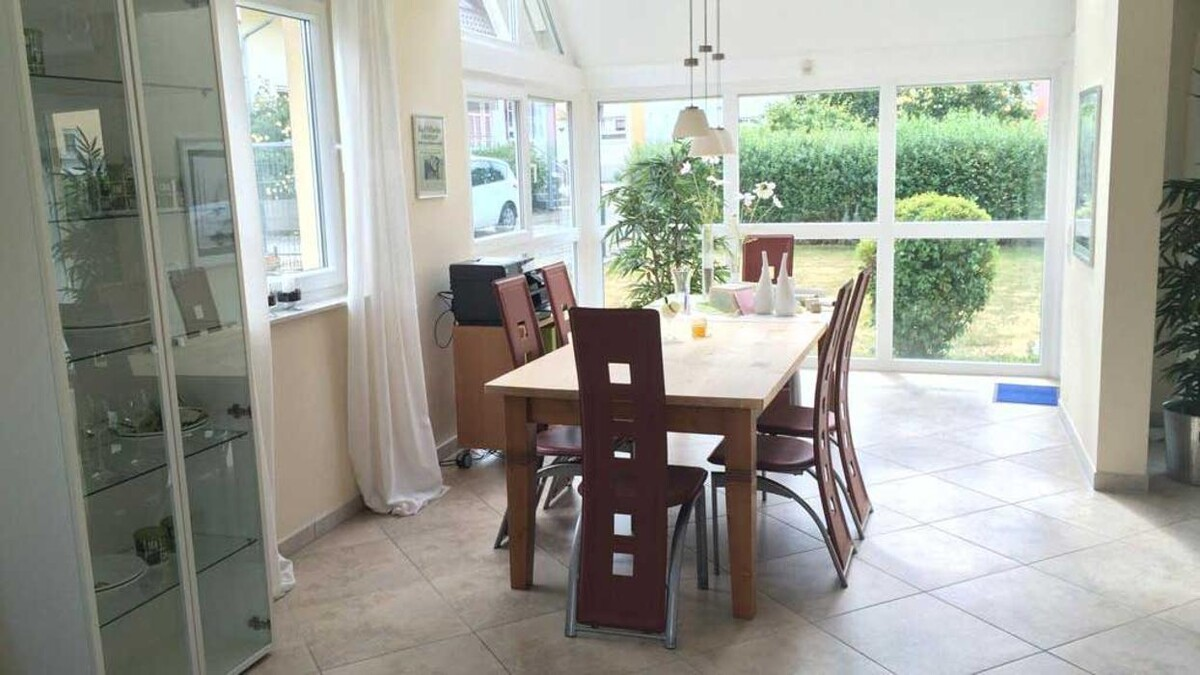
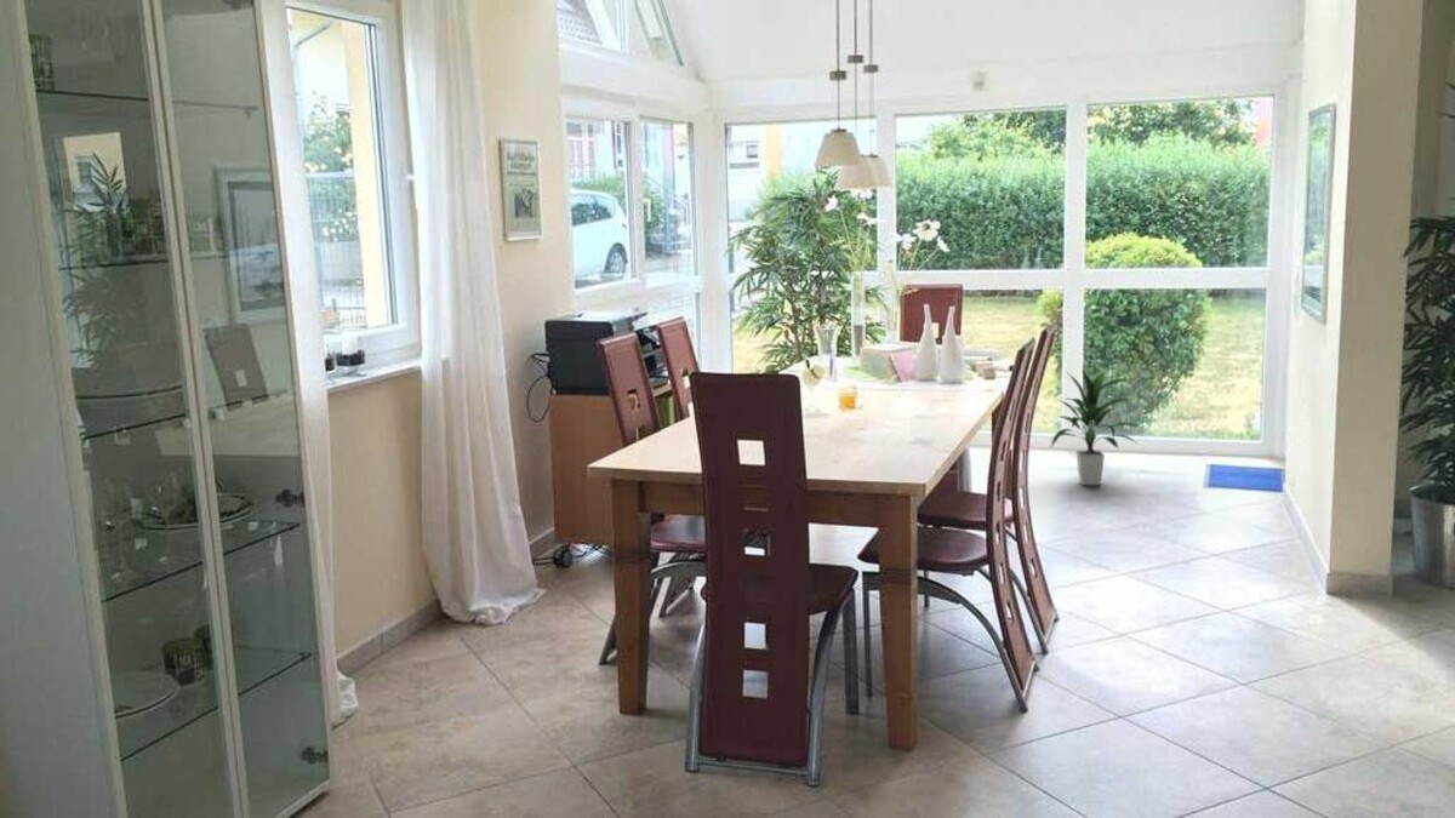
+ indoor plant [1049,368,1142,486]
